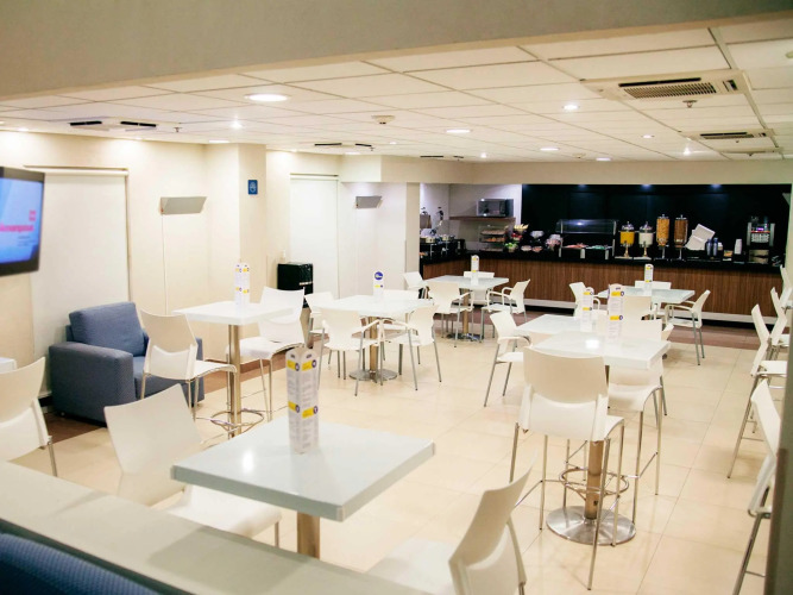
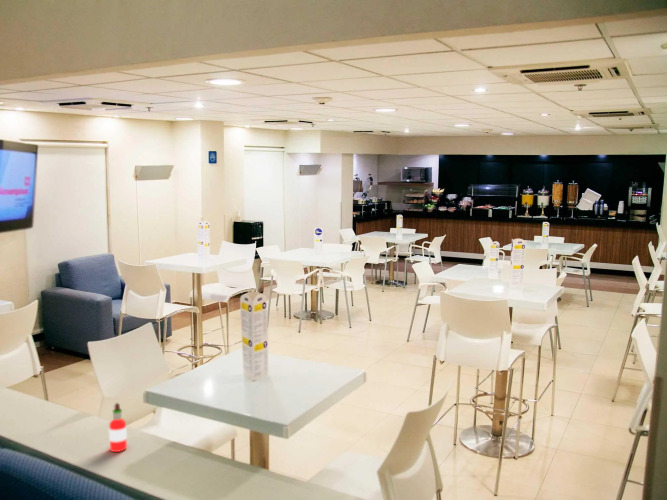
+ hot sauce [108,402,128,453]
